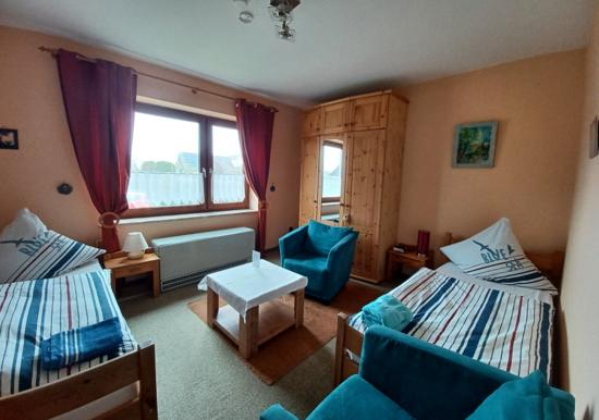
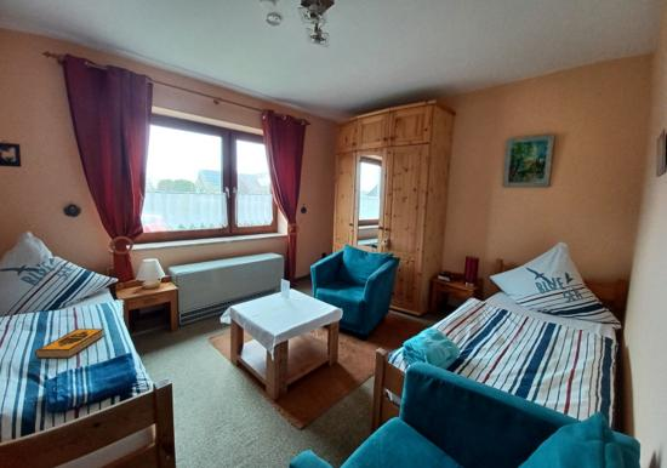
+ hardback book [34,327,104,359]
